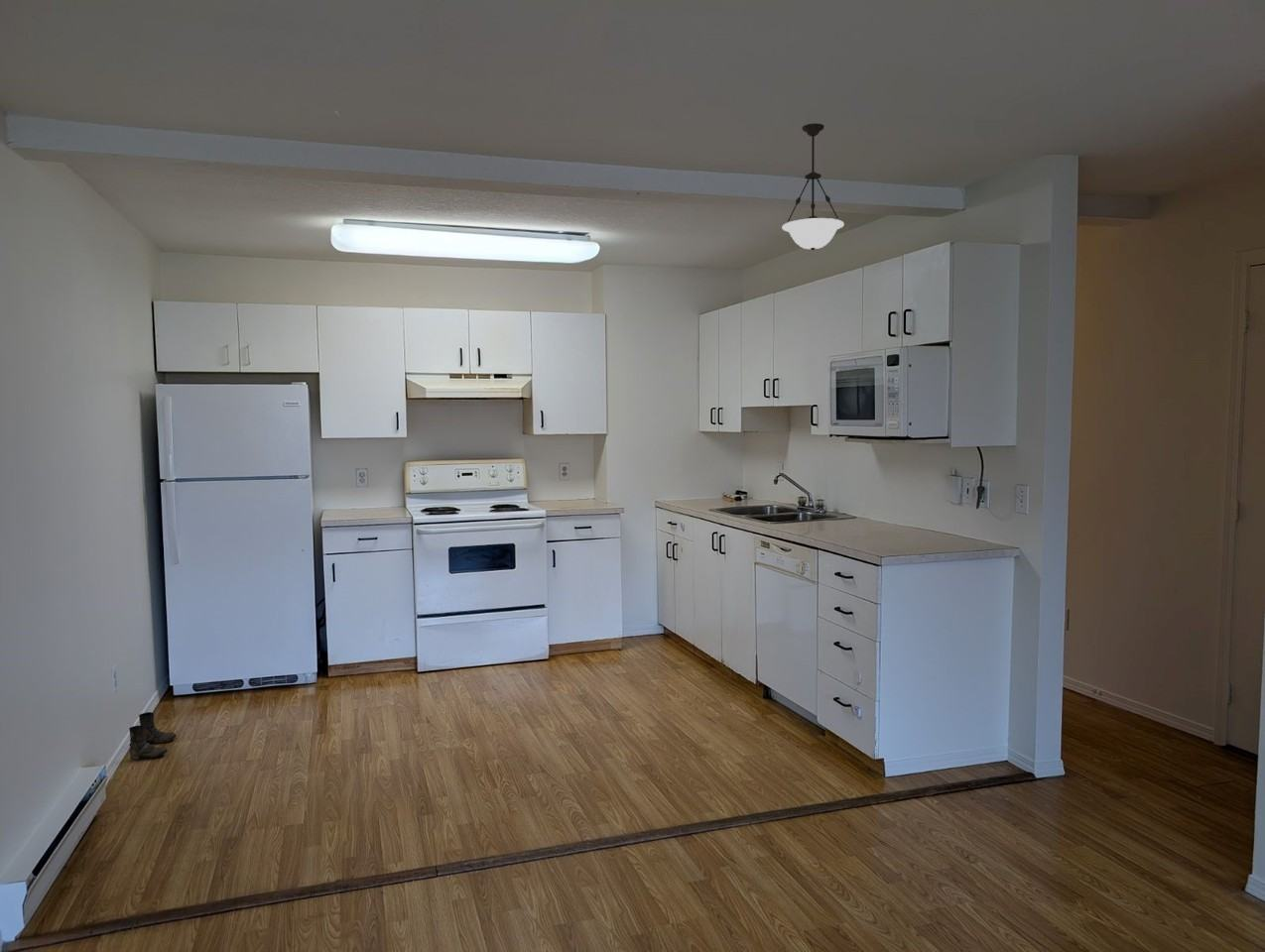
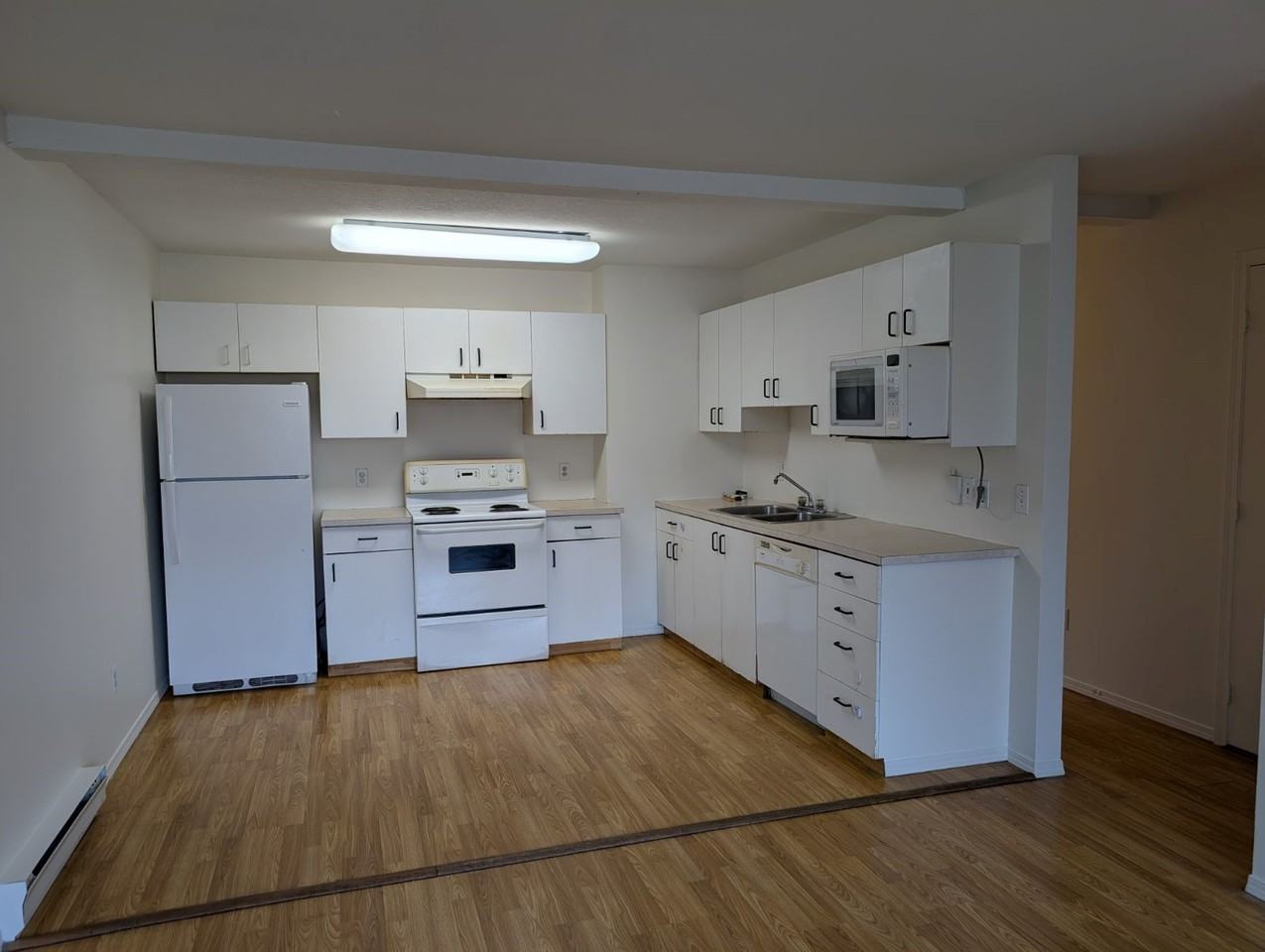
- pendant light [781,122,845,251]
- boots [128,711,178,761]
